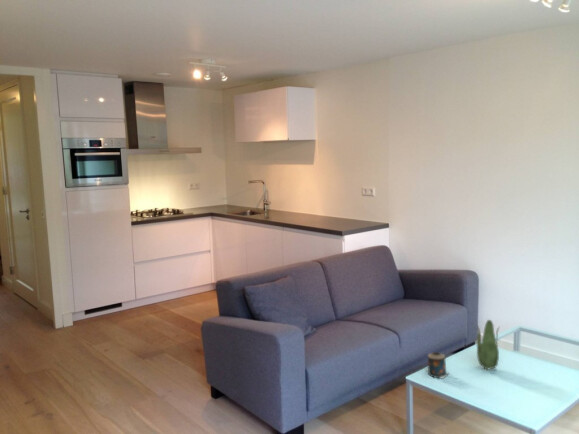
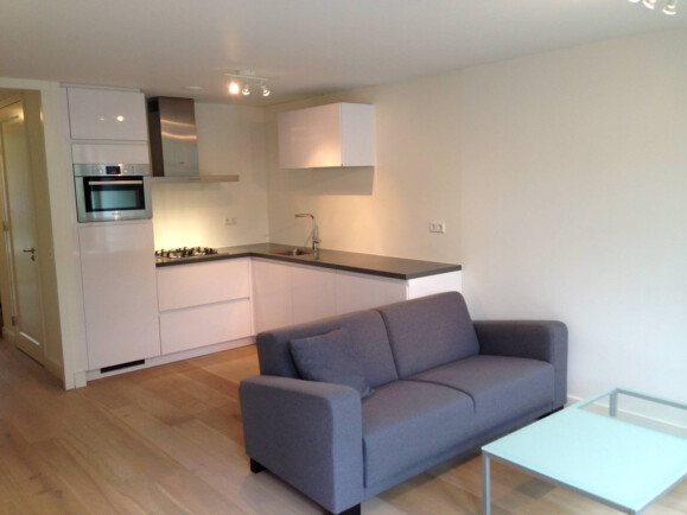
- plant [475,319,501,371]
- candle [427,351,450,380]
